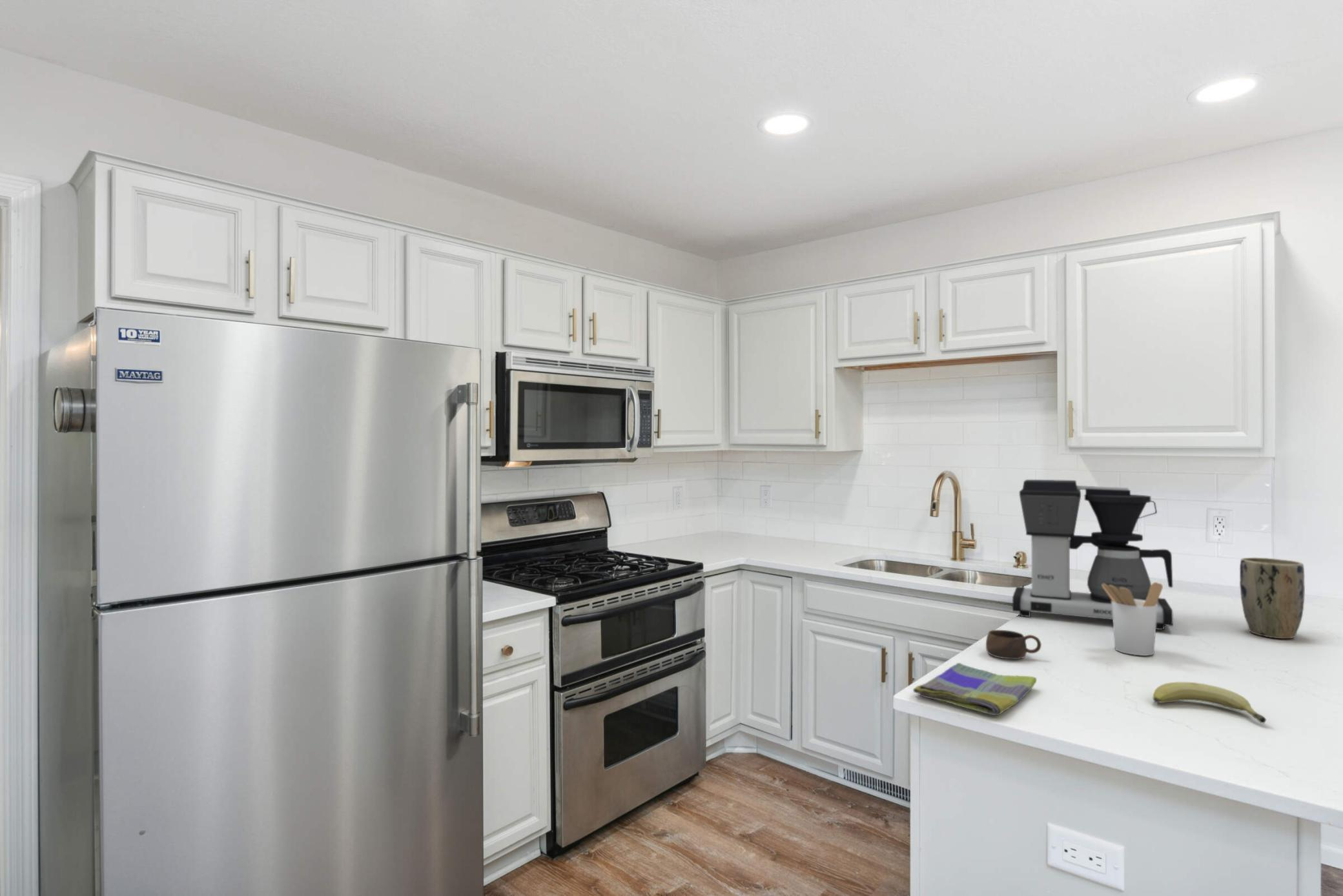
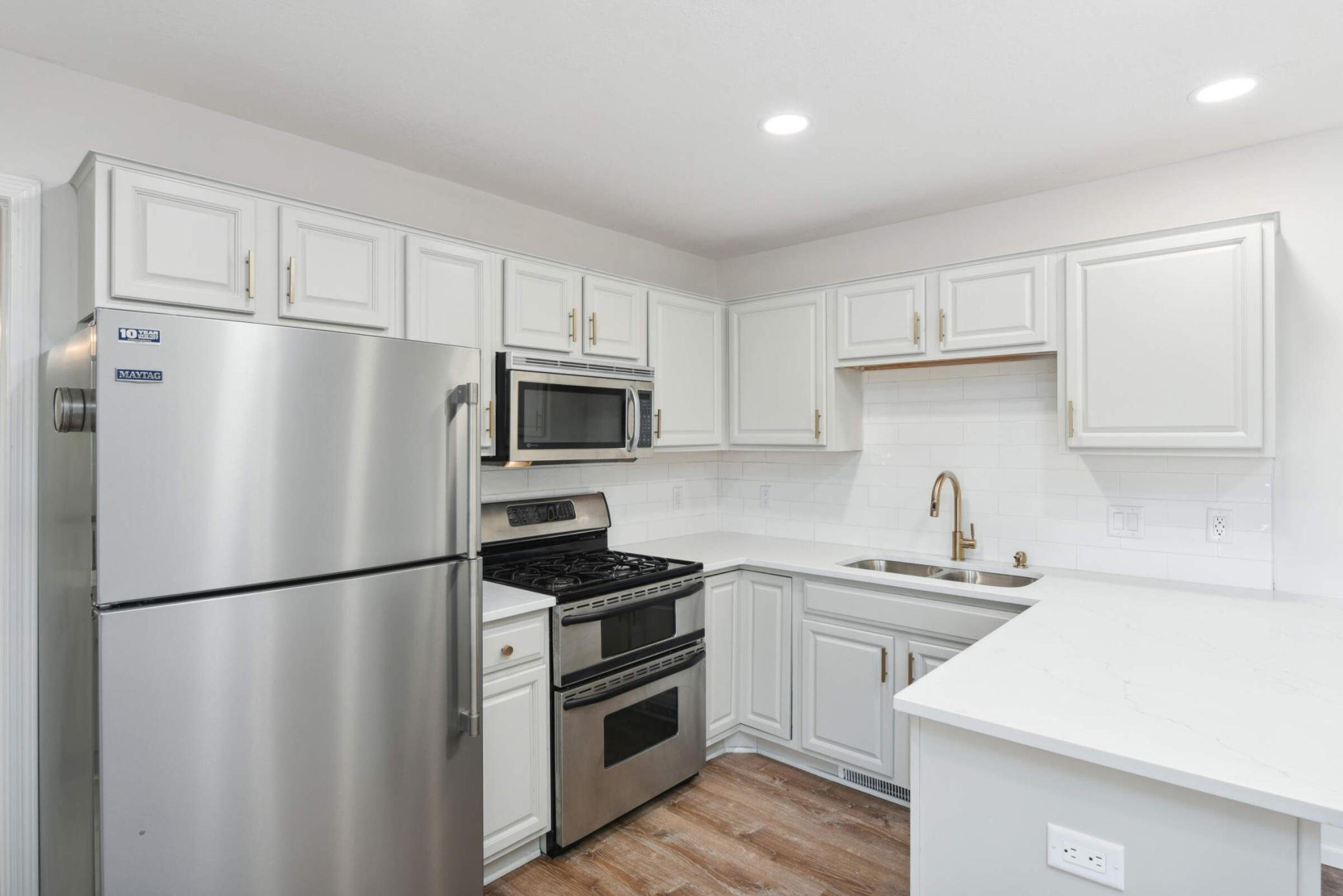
- coffee maker [1012,479,1174,631]
- utensil holder [1102,582,1164,657]
- dish towel [912,662,1037,716]
- fruit [1153,682,1267,724]
- cup [985,629,1042,660]
- plant pot [1239,557,1306,639]
